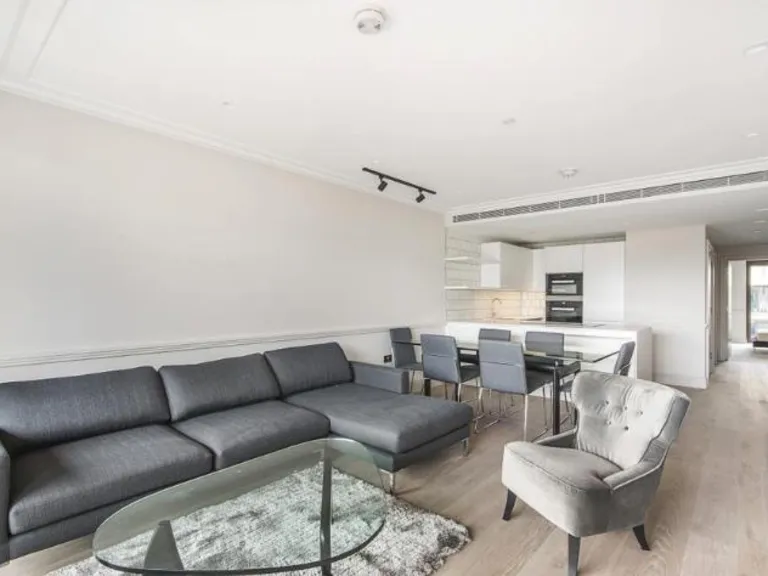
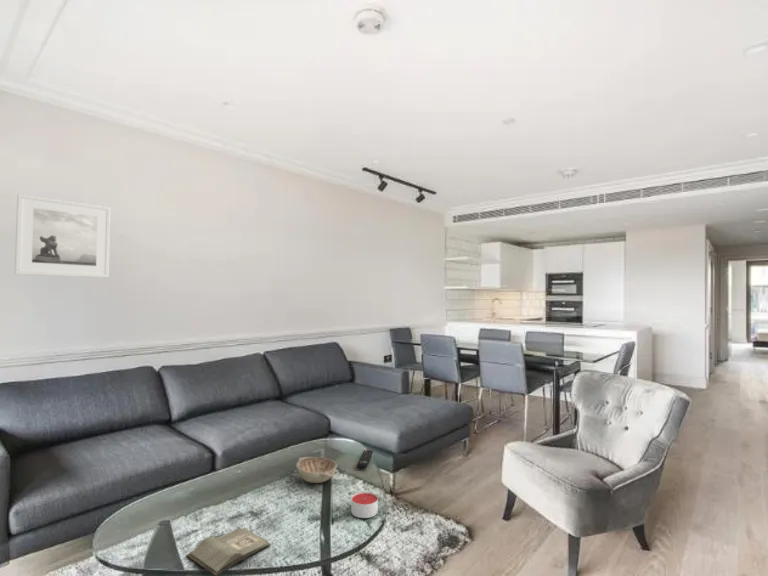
+ hardback book [185,527,272,576]
+ remote control [356,449,374,470]
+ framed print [14,192,112,279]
+ decorative bowl [295,456,338,484]
+ candle [350,491,379,519]
